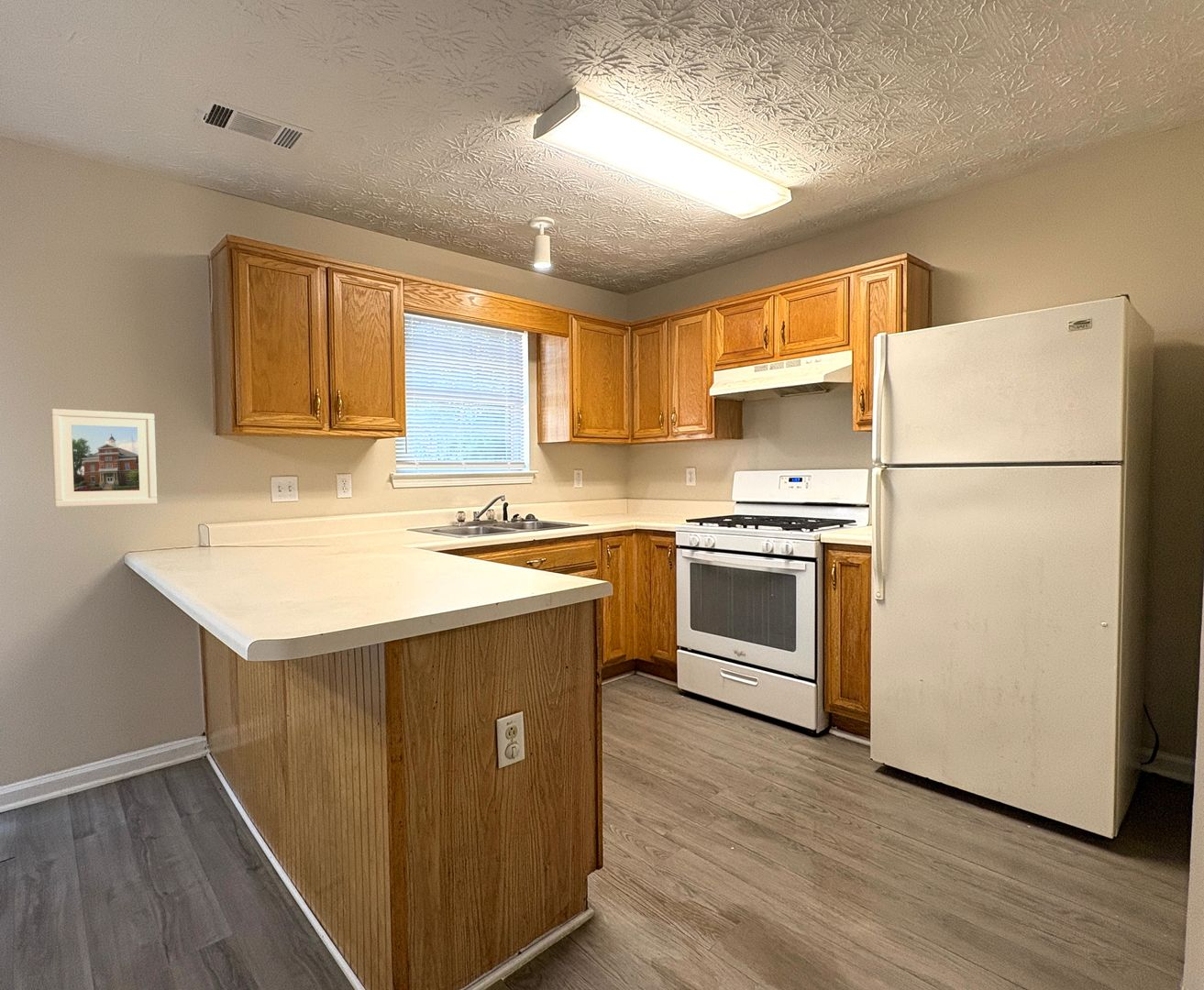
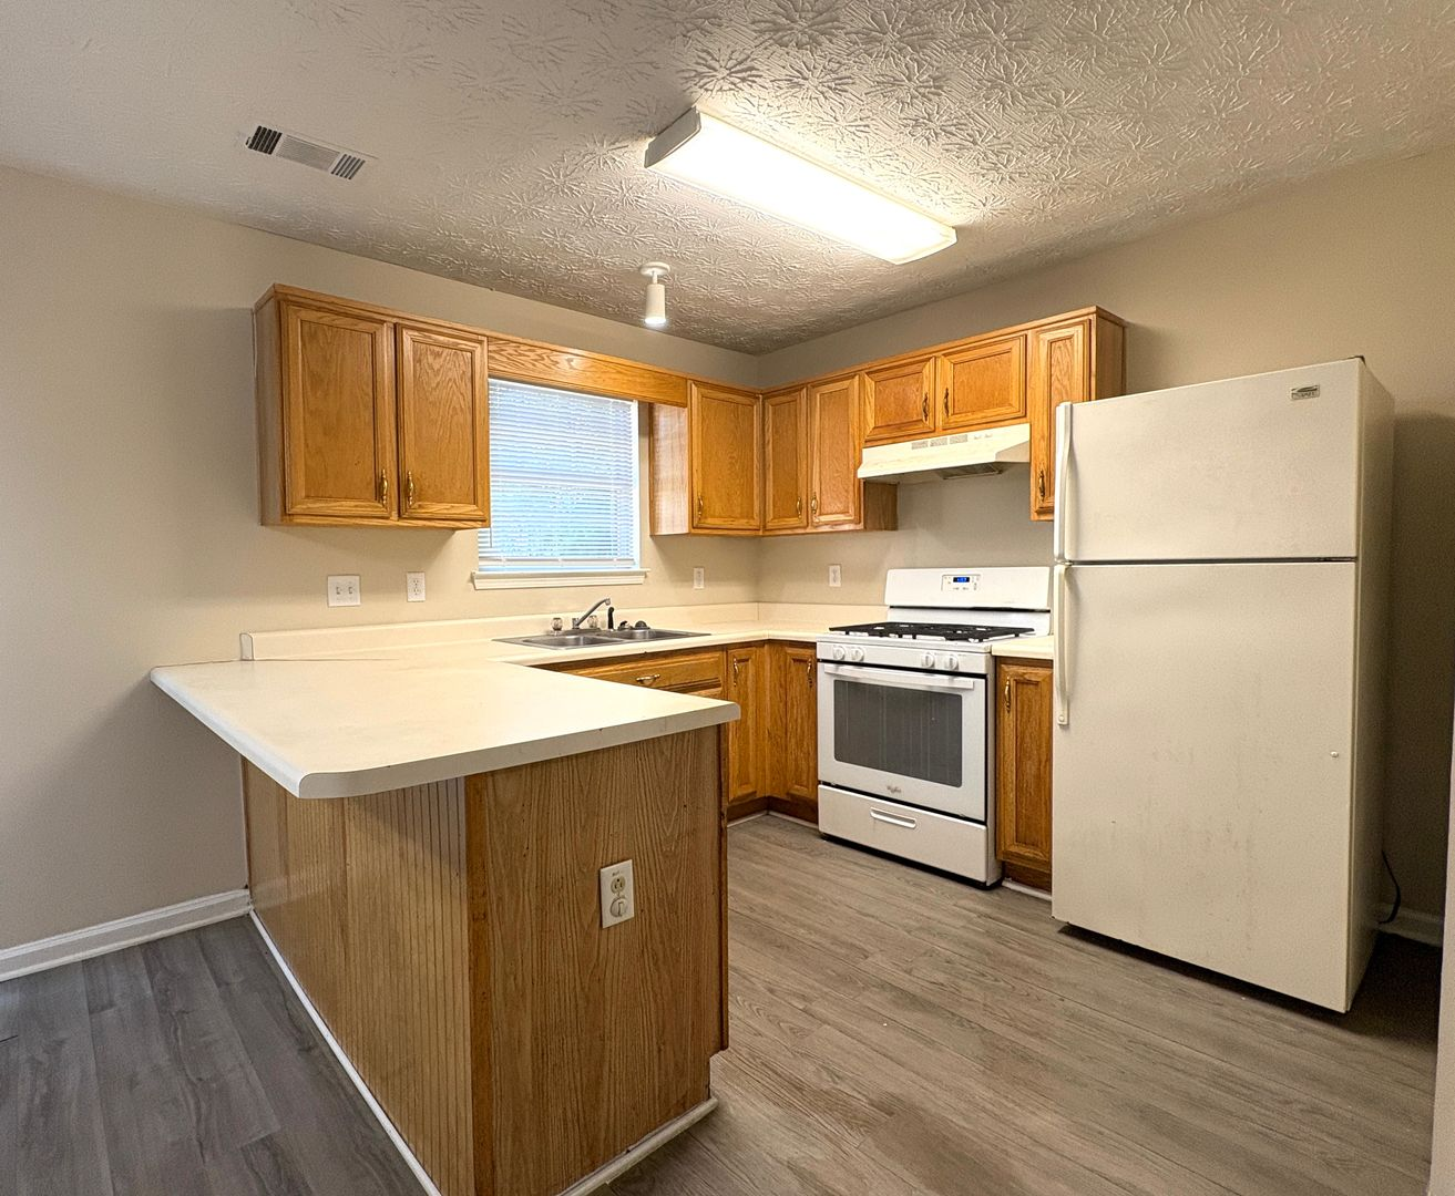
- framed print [50,408,158,508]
